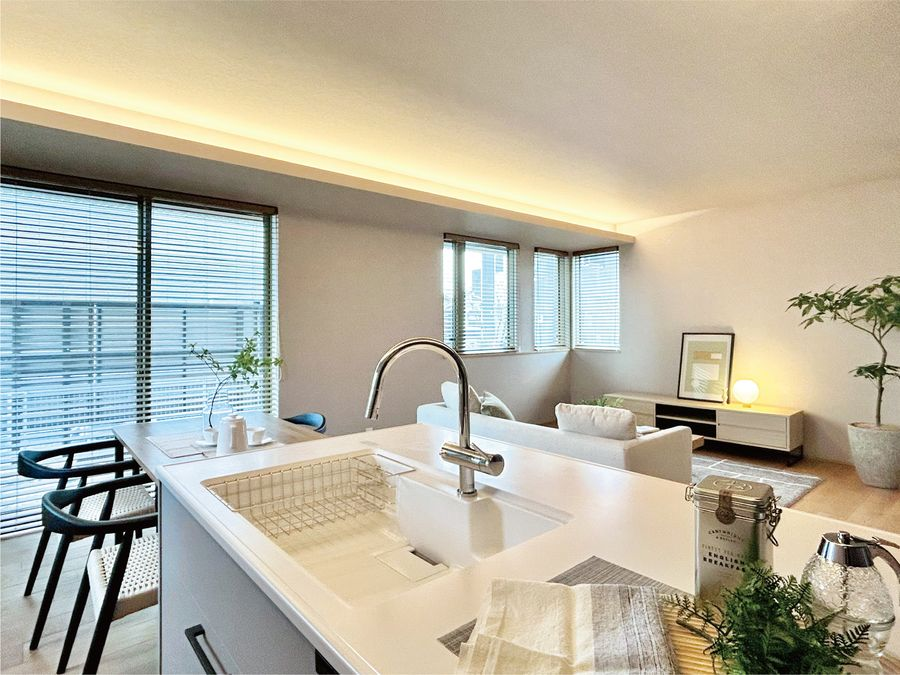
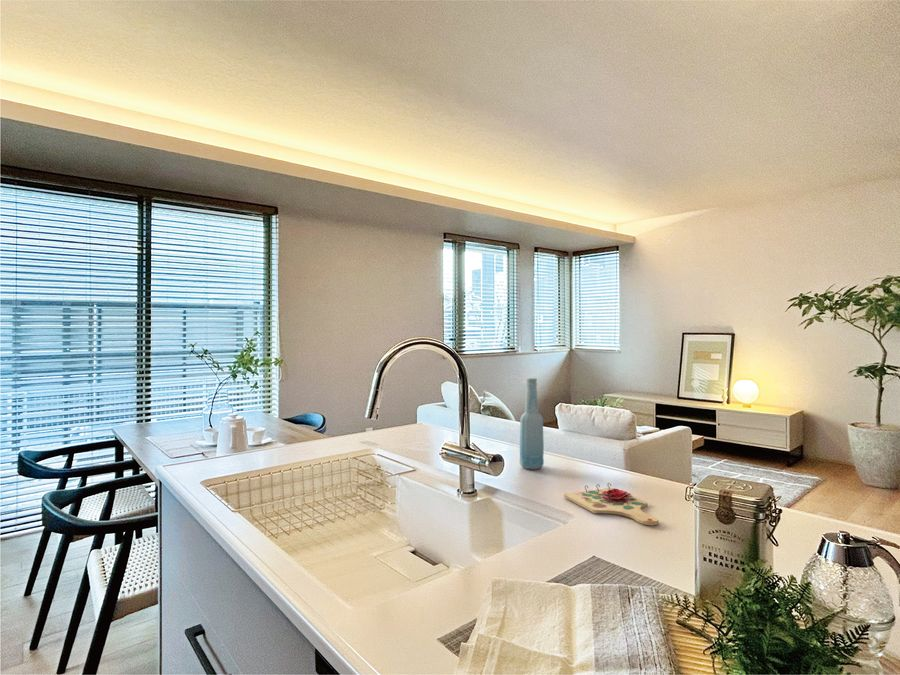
+ cutting board [563,482,659,526]
+ bottle [519,377,545,470]
